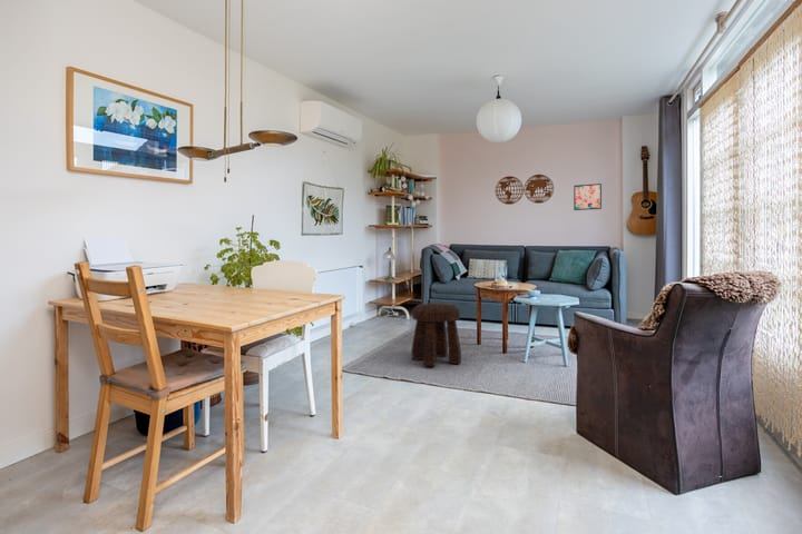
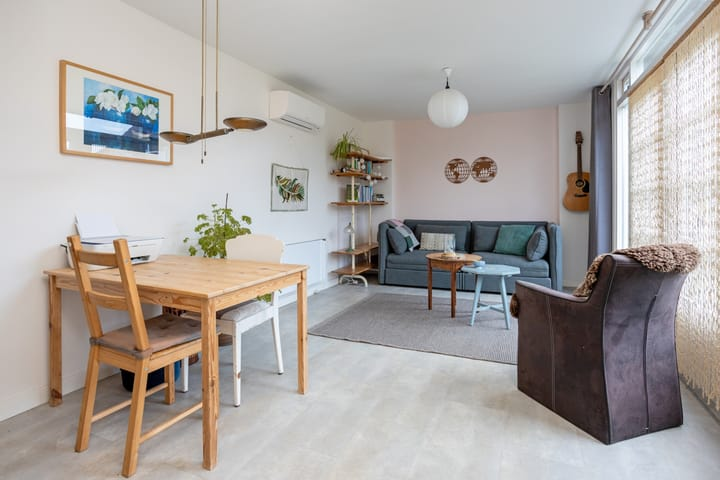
- stool [411,303,462,367]
- wall art [573,182,603,211]
